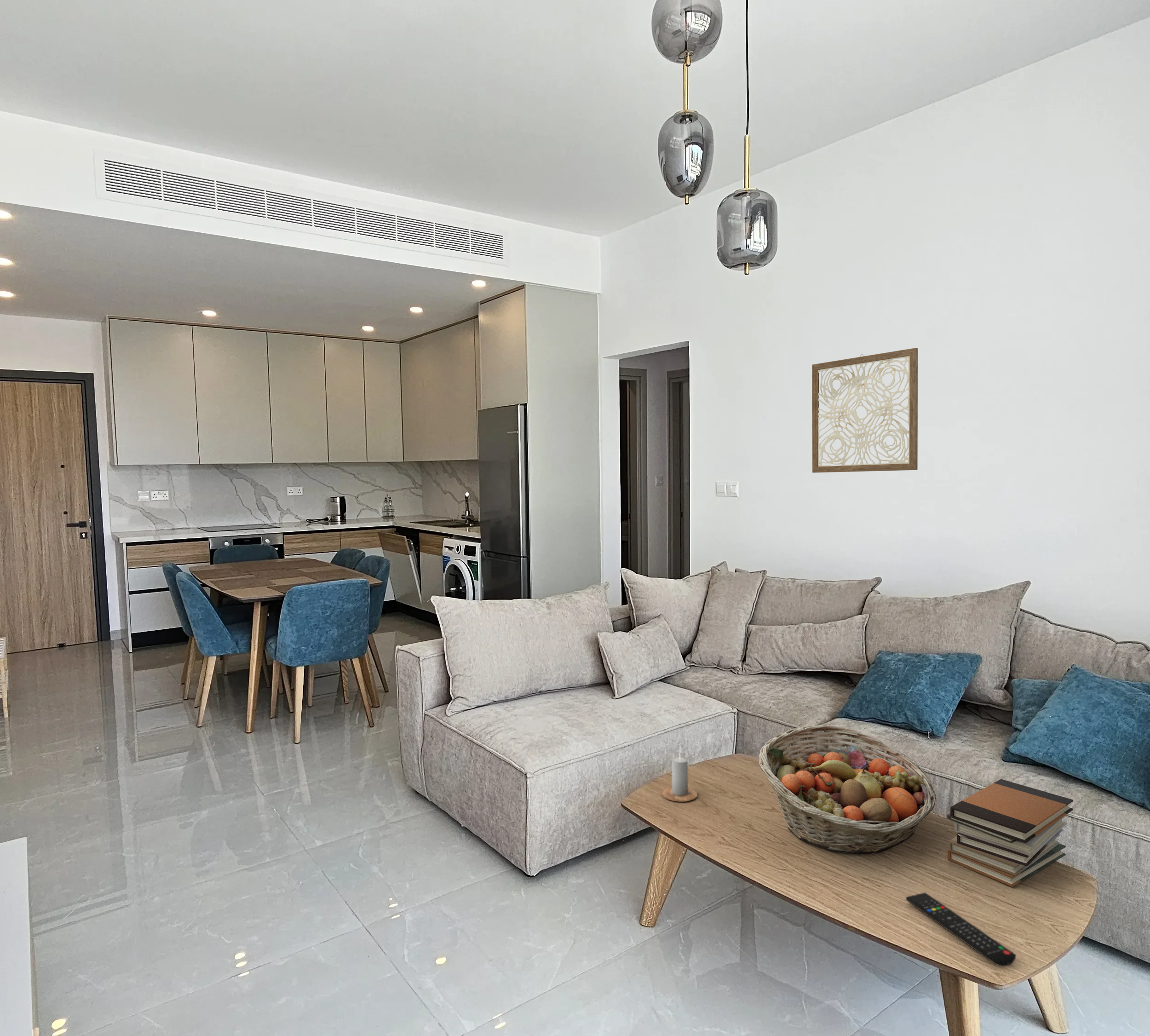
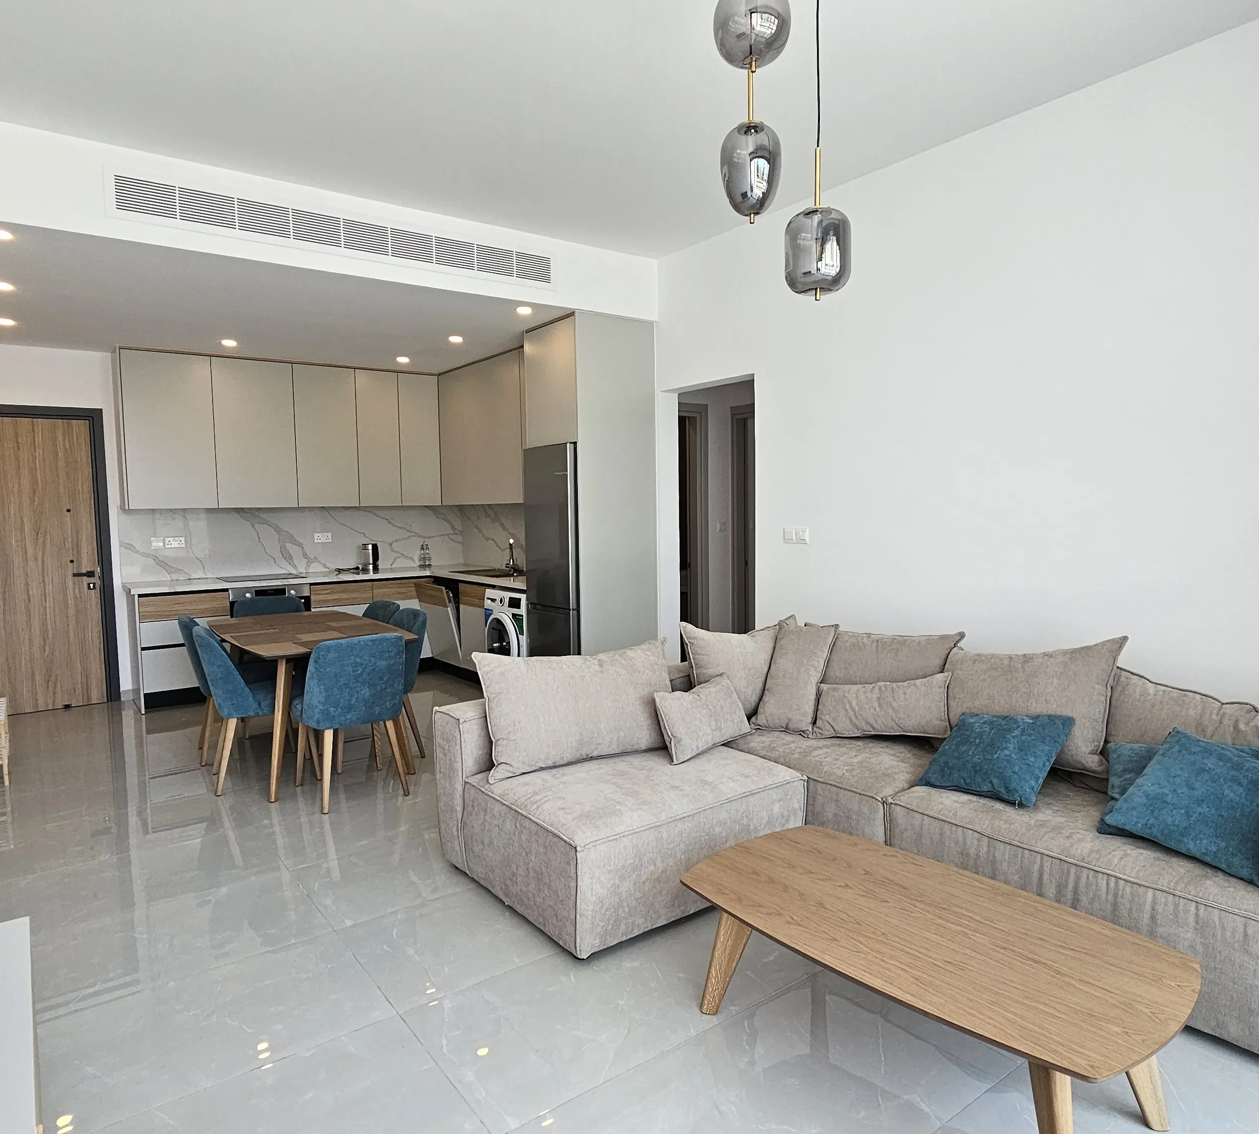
- book stack [946,778,1074,887]
- fruit basket [759,725,936,855]
- remote control [906,892,1017,967]
- wall art [811,347,919,473]
- candle [661,745,698,802]
